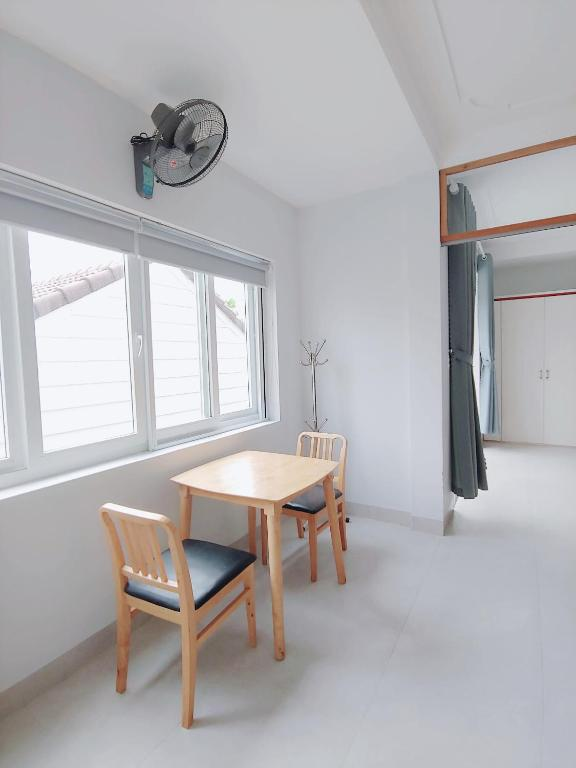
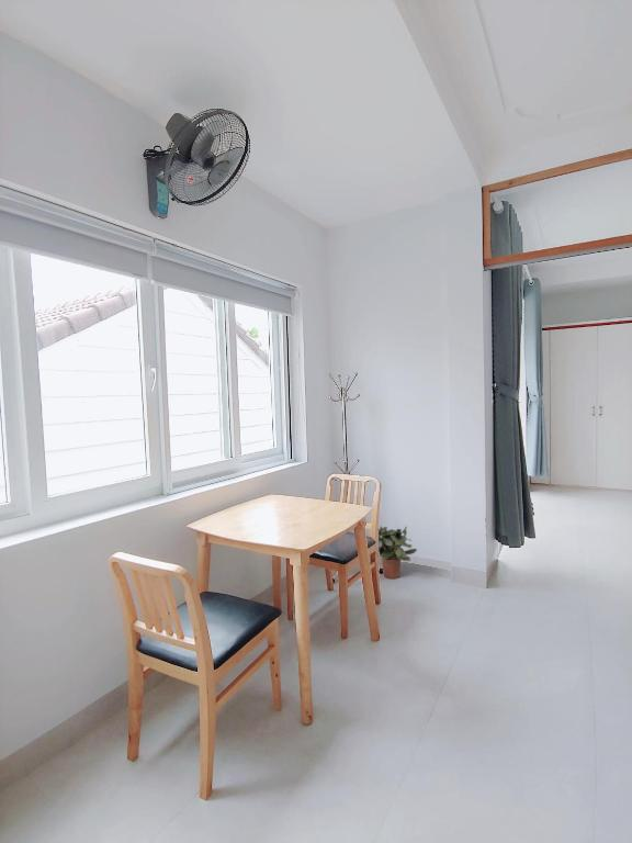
+ potted plant [377,525,418,580]
